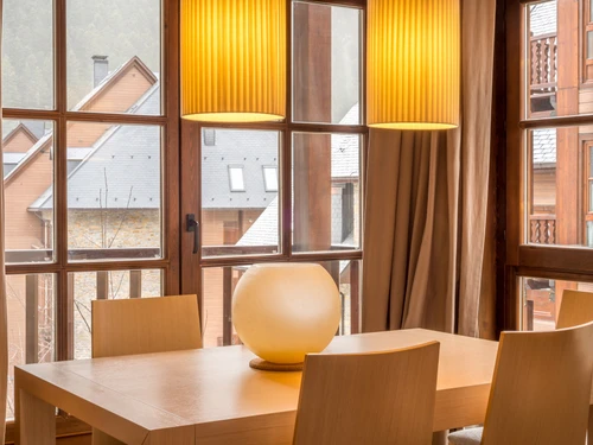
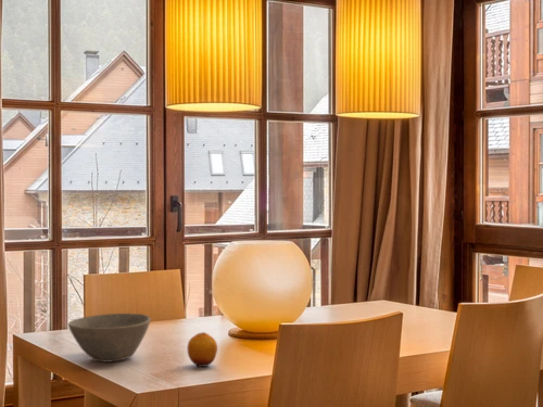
+ bowl [67,313,152,364]
+ fruit [186,331,218,368]
